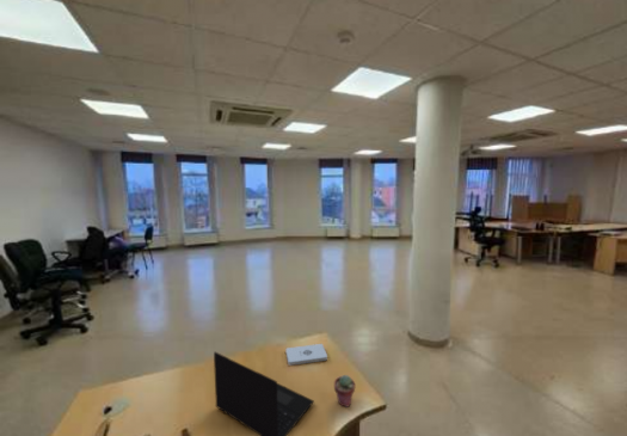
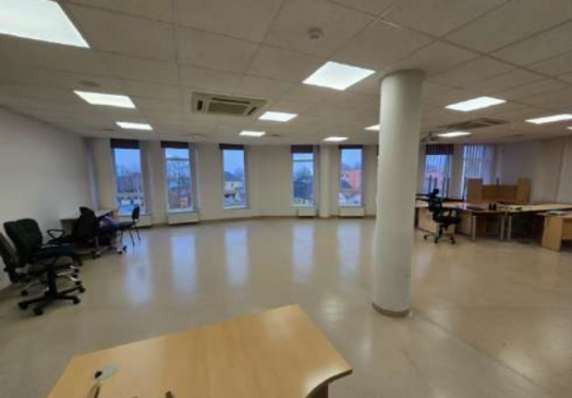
- notepad [284,343,328,367]
- laptop [213,351,315,436]
- potted succulent [333,374,356,409]
